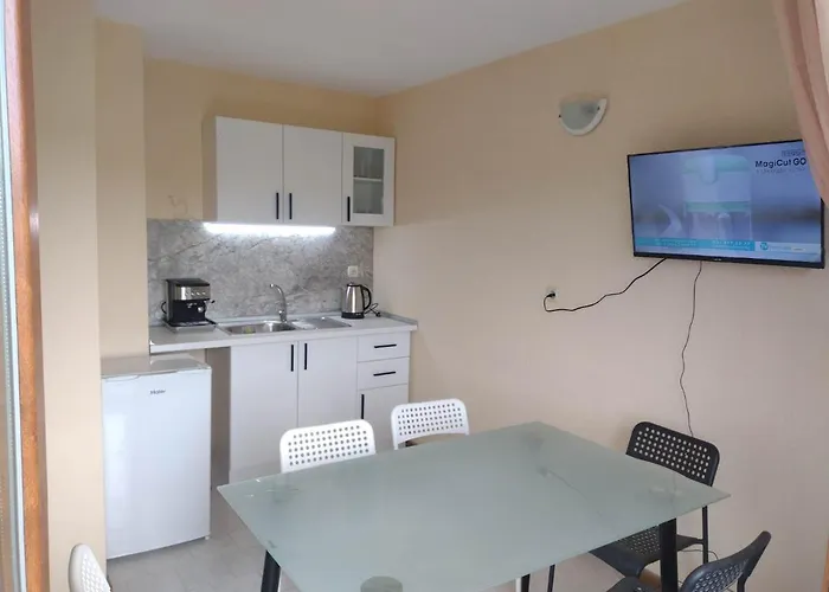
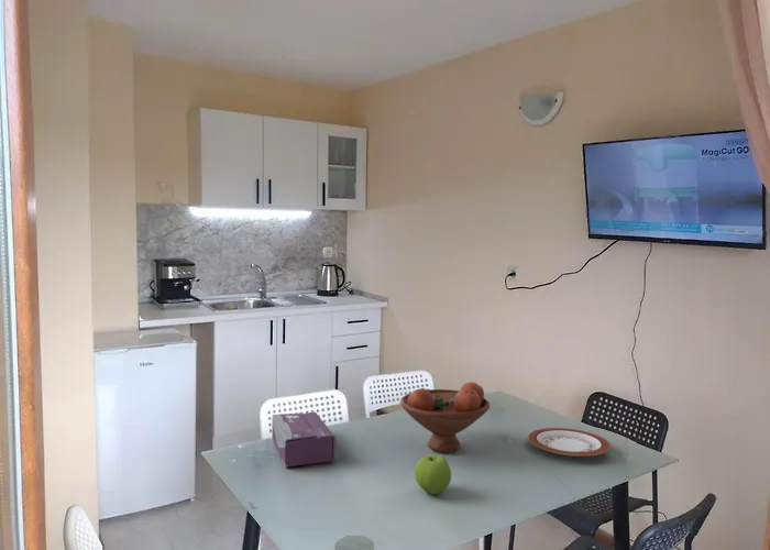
+ plate [527,427,612,458]
+ fruit bowl [399,381,491,453]
+ tissue box [271,410,336,468]
+ apple [414,454,452,495]
